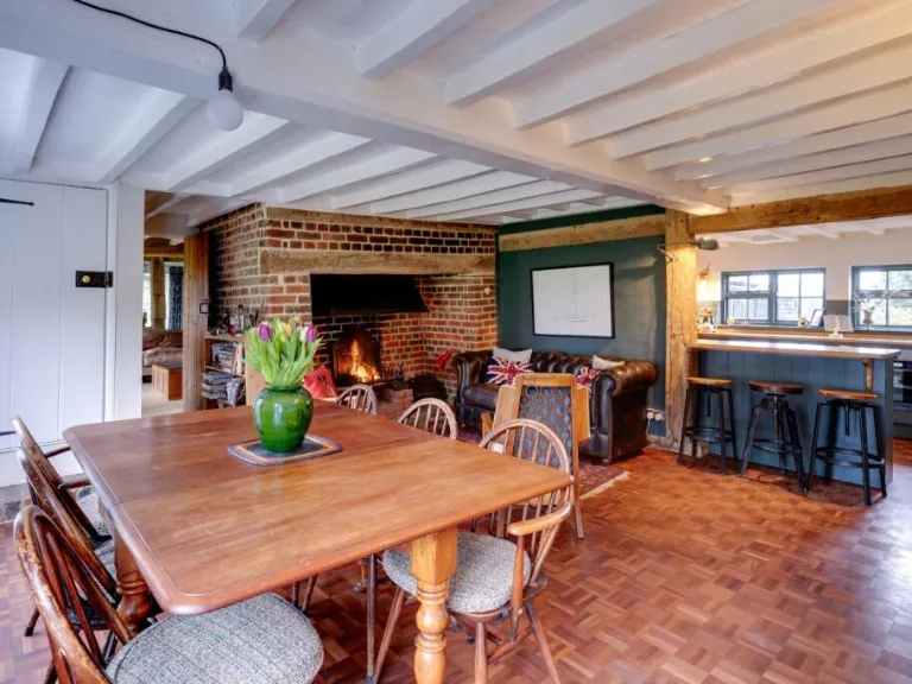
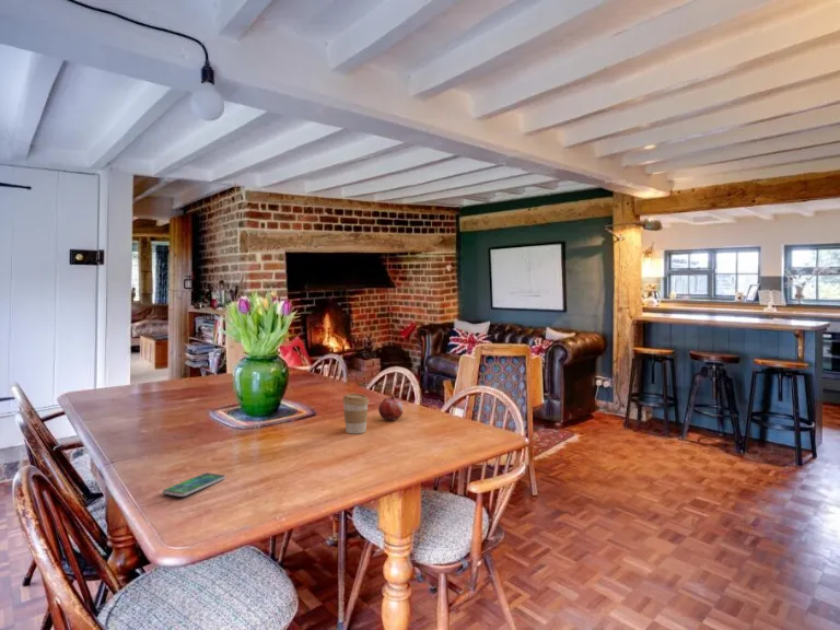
+ coffee cup [341,393,370,435]
+ smartphone [161,471,226,498]
+ fruit [377,393,404,421]
